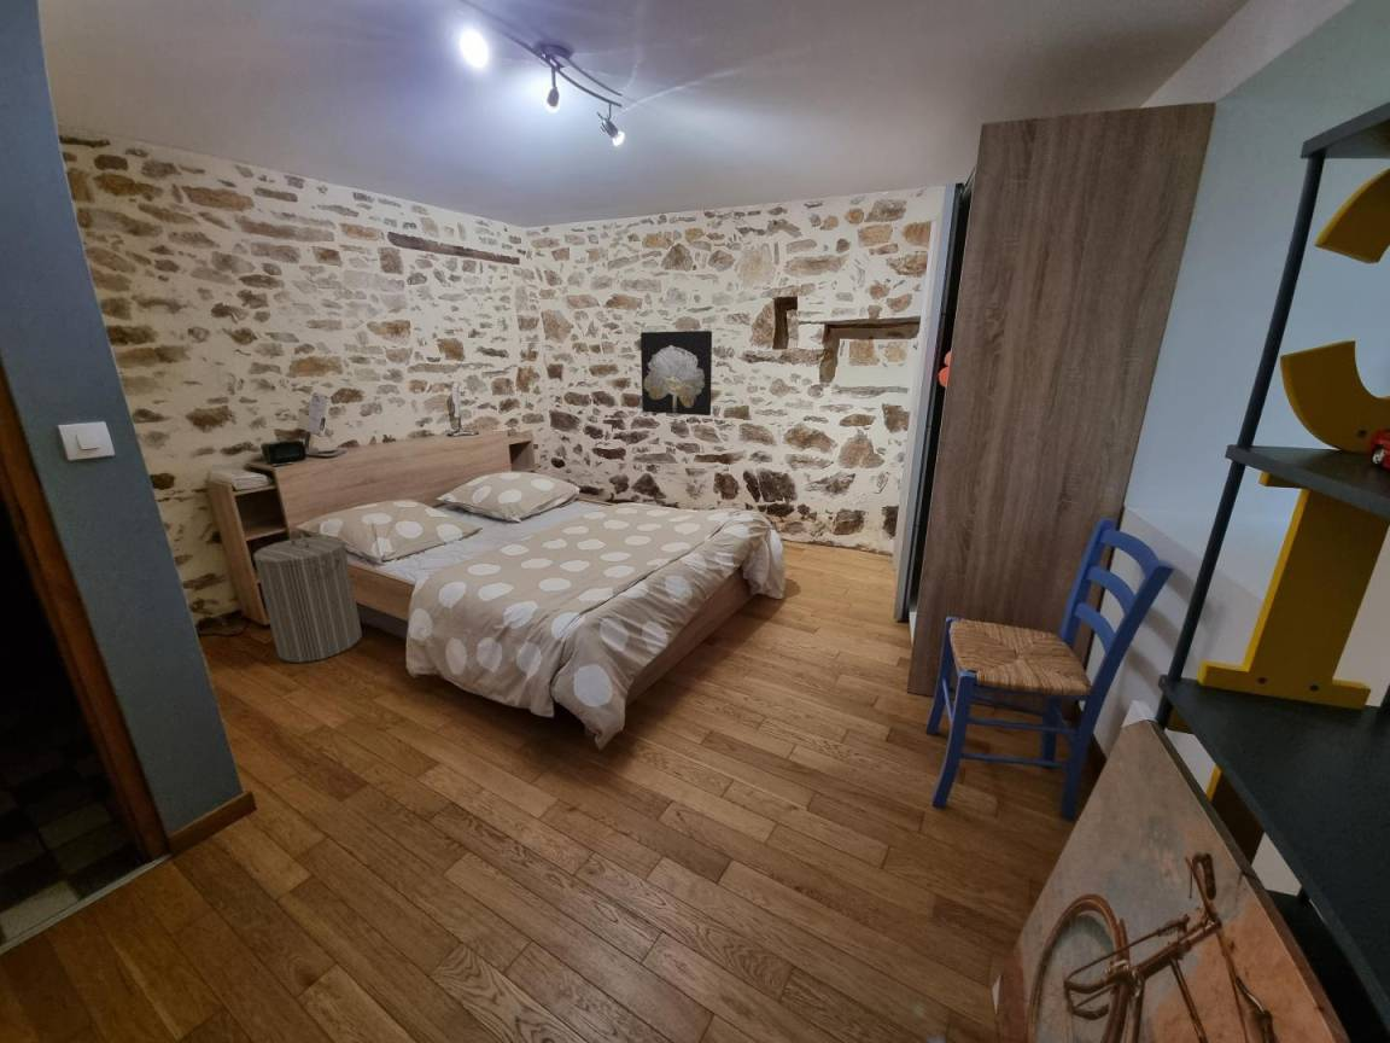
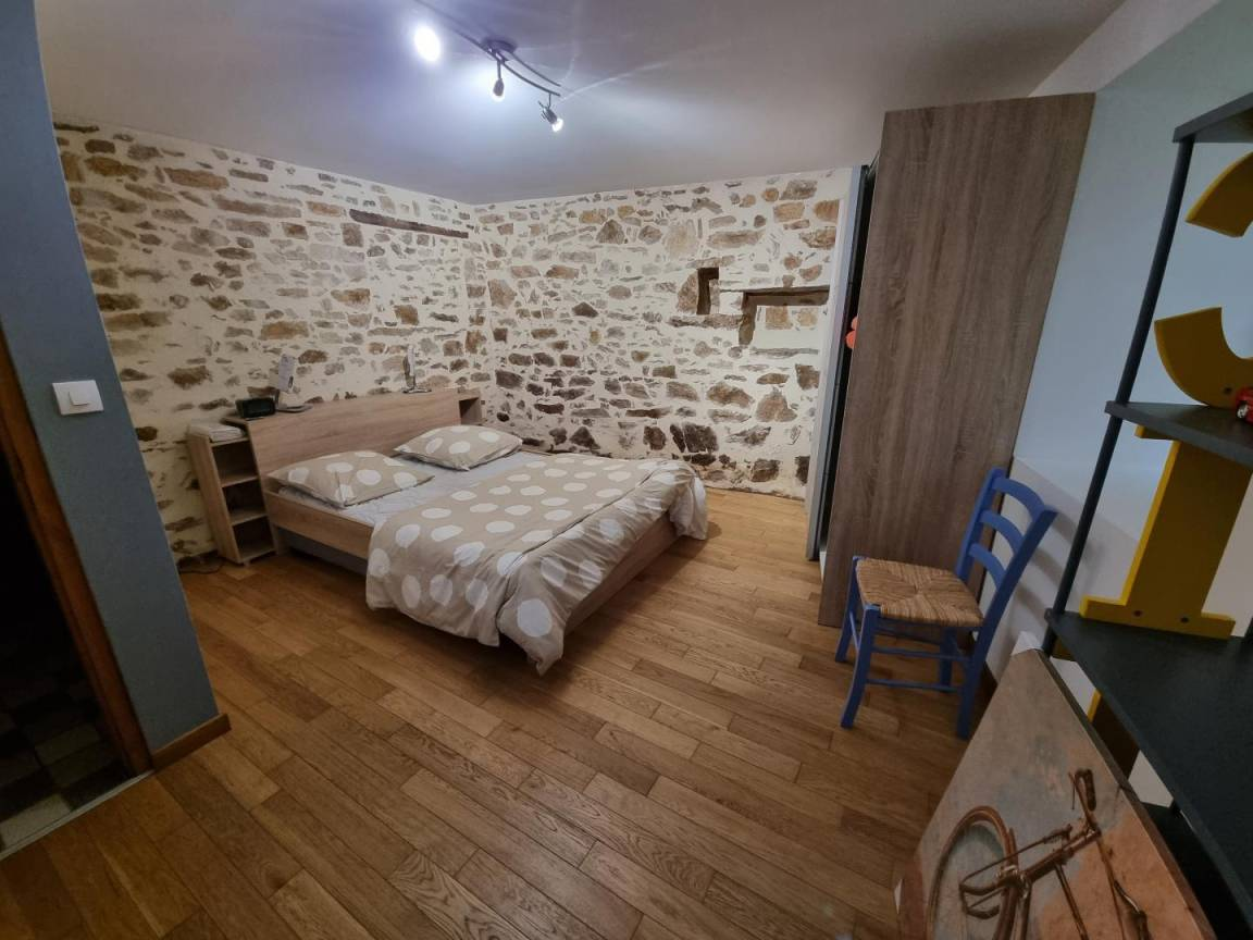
- wall art [639,330,713,416]
- laundry hamper [252,530,363,664]
